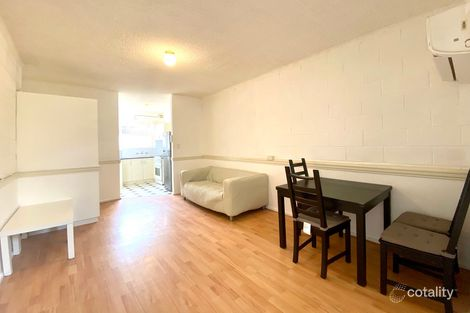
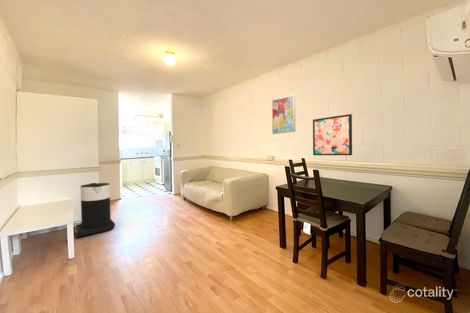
+ trash can [73,182,116,238]
+ wall art [312,113,353,156]
+ wall art [271,93,296,135]
